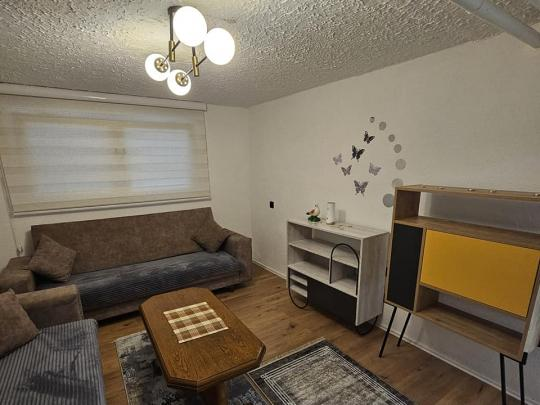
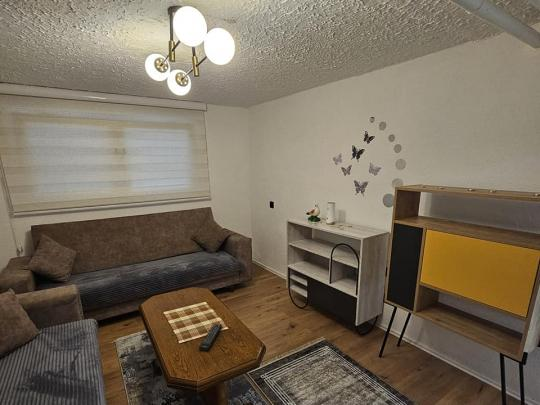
+ remote control [198,323,223,352]
